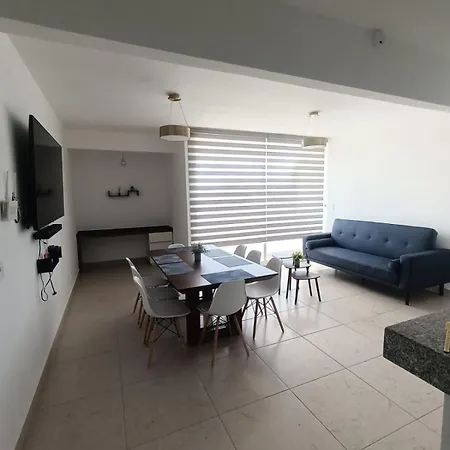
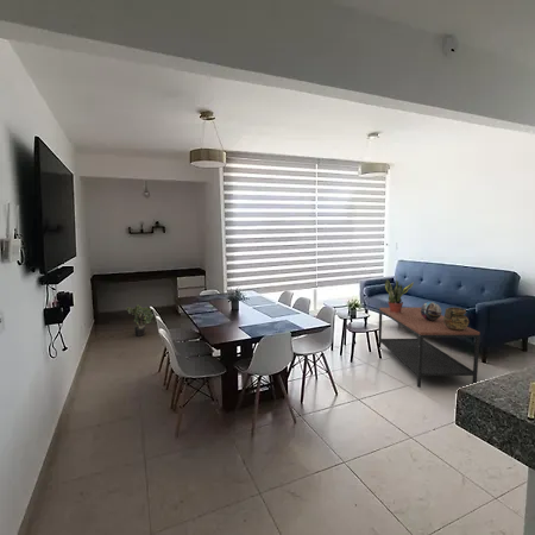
+ coffee table [377,307,482,389]
+ ceramic pot [443,307,470,331]
+ decorative sphere [421,301,442,321]
+ potted plant [125,304,156,338]
+ potted plant [384,276,415,313]
